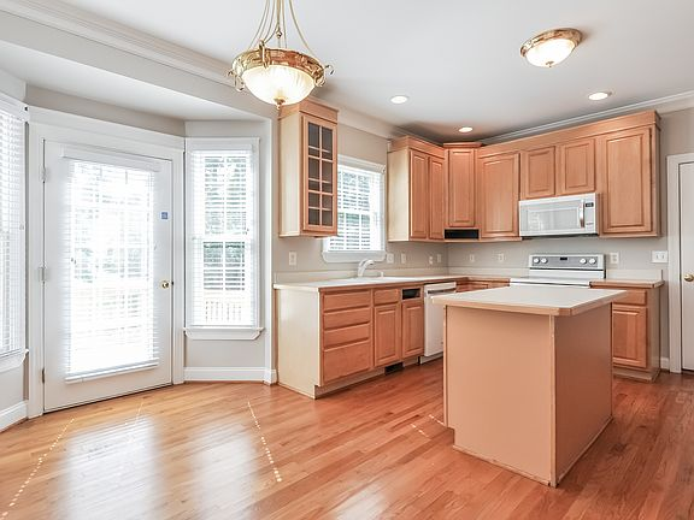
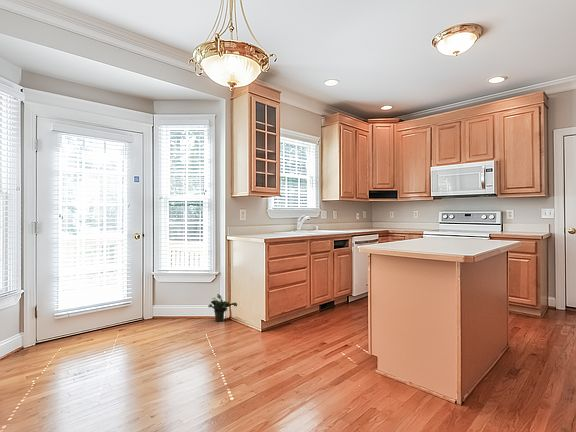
+ potted plant [207,293,238,323]
